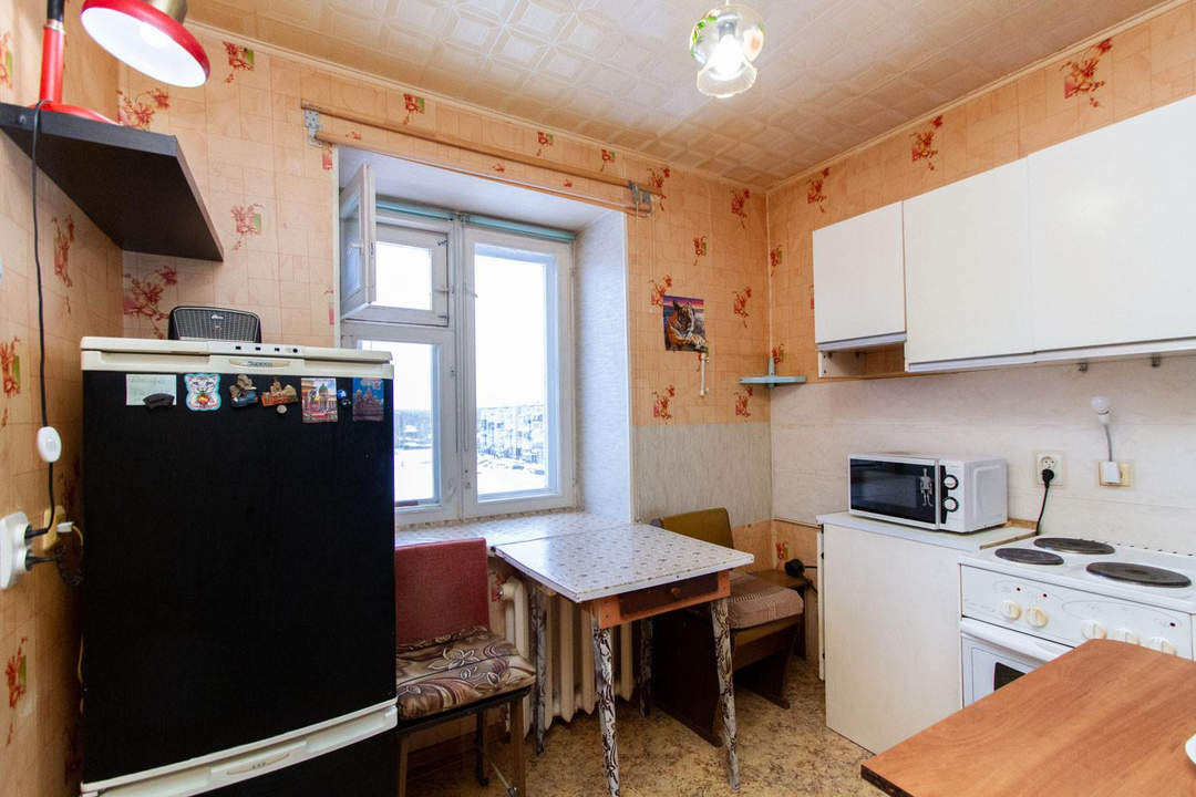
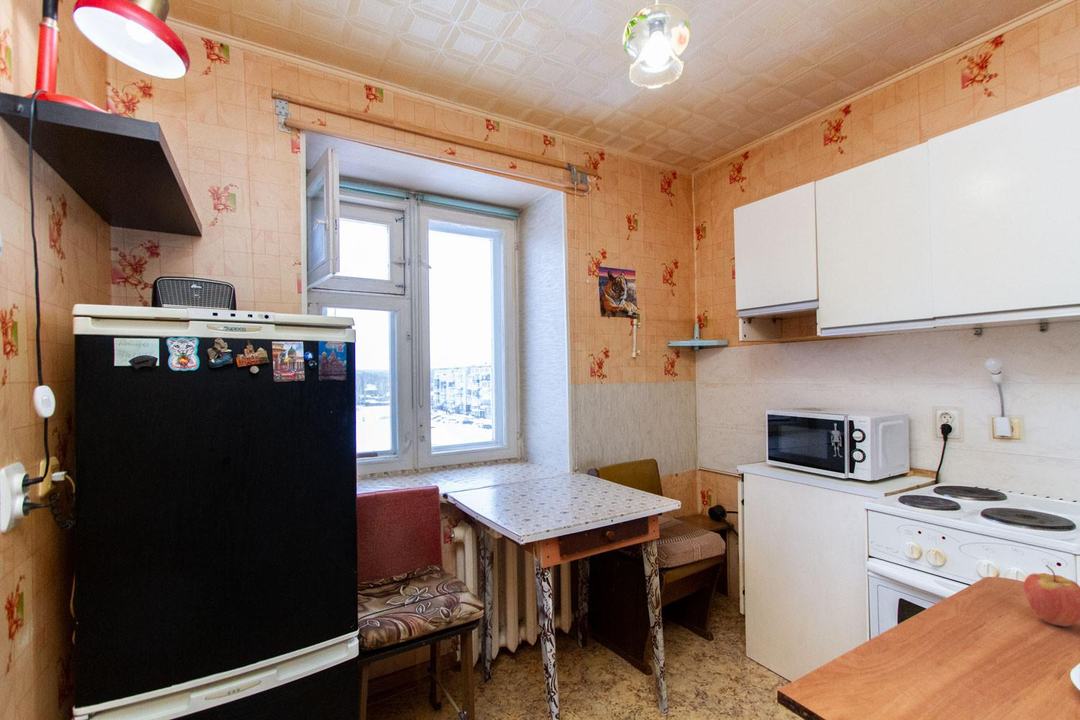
+ fruit [1023,564,1080,627]
